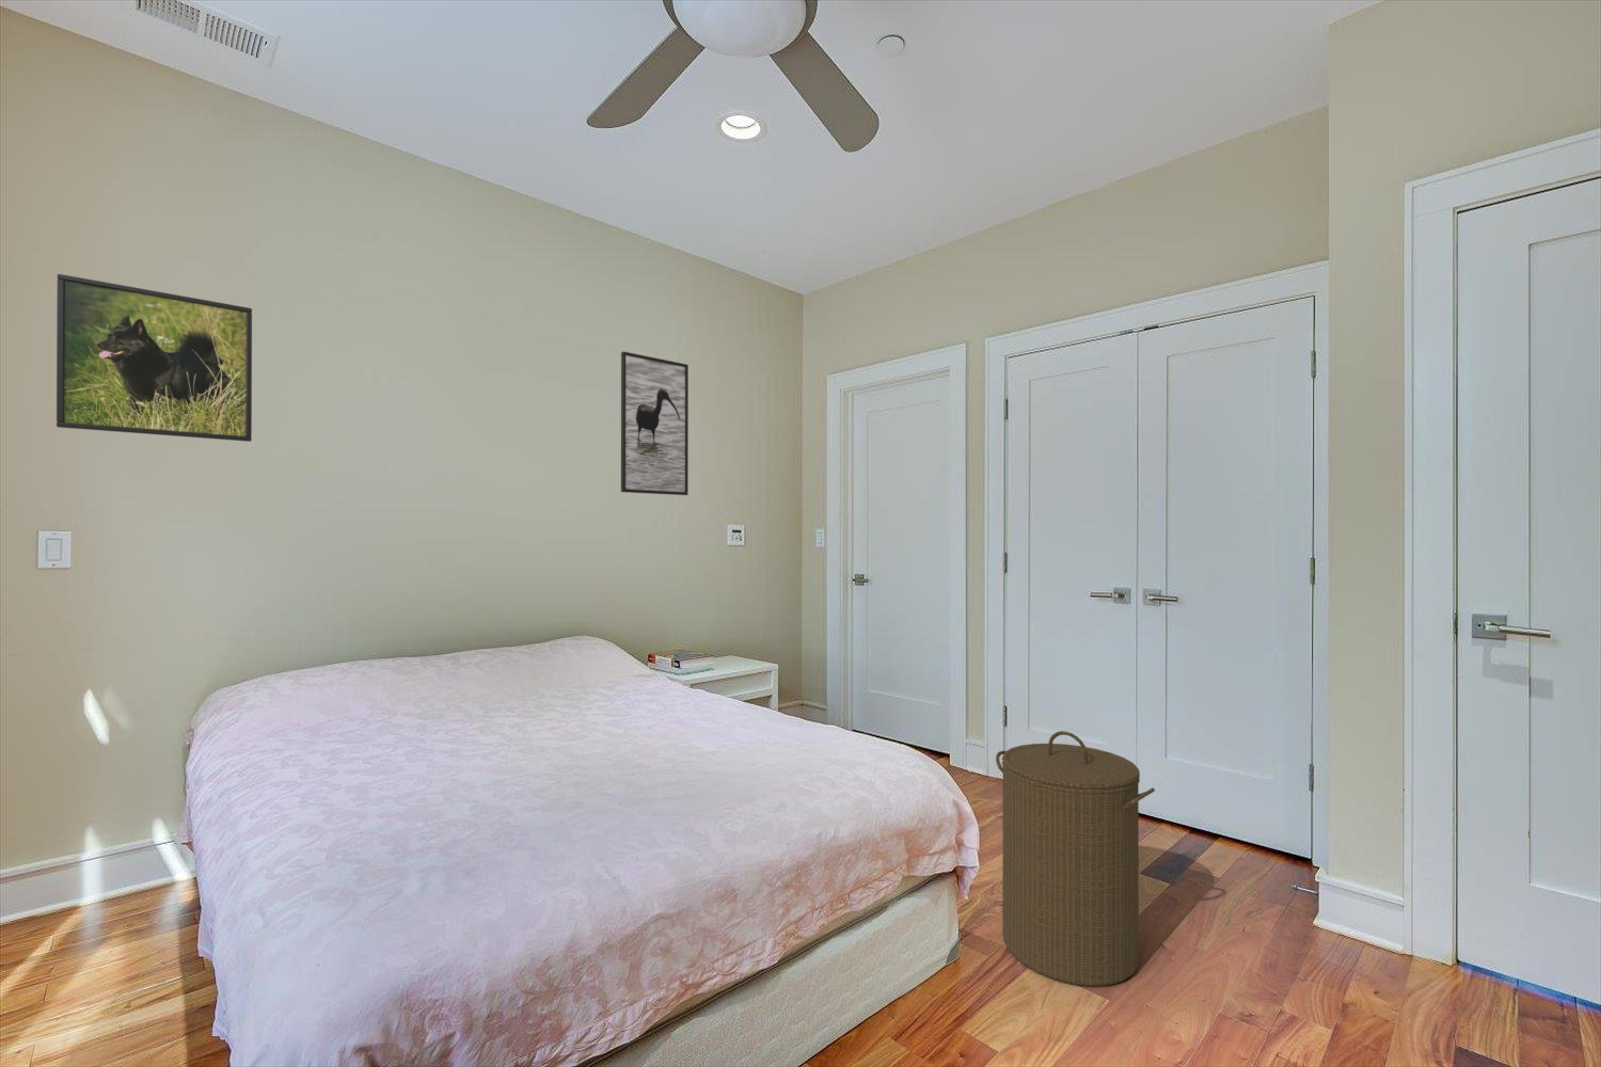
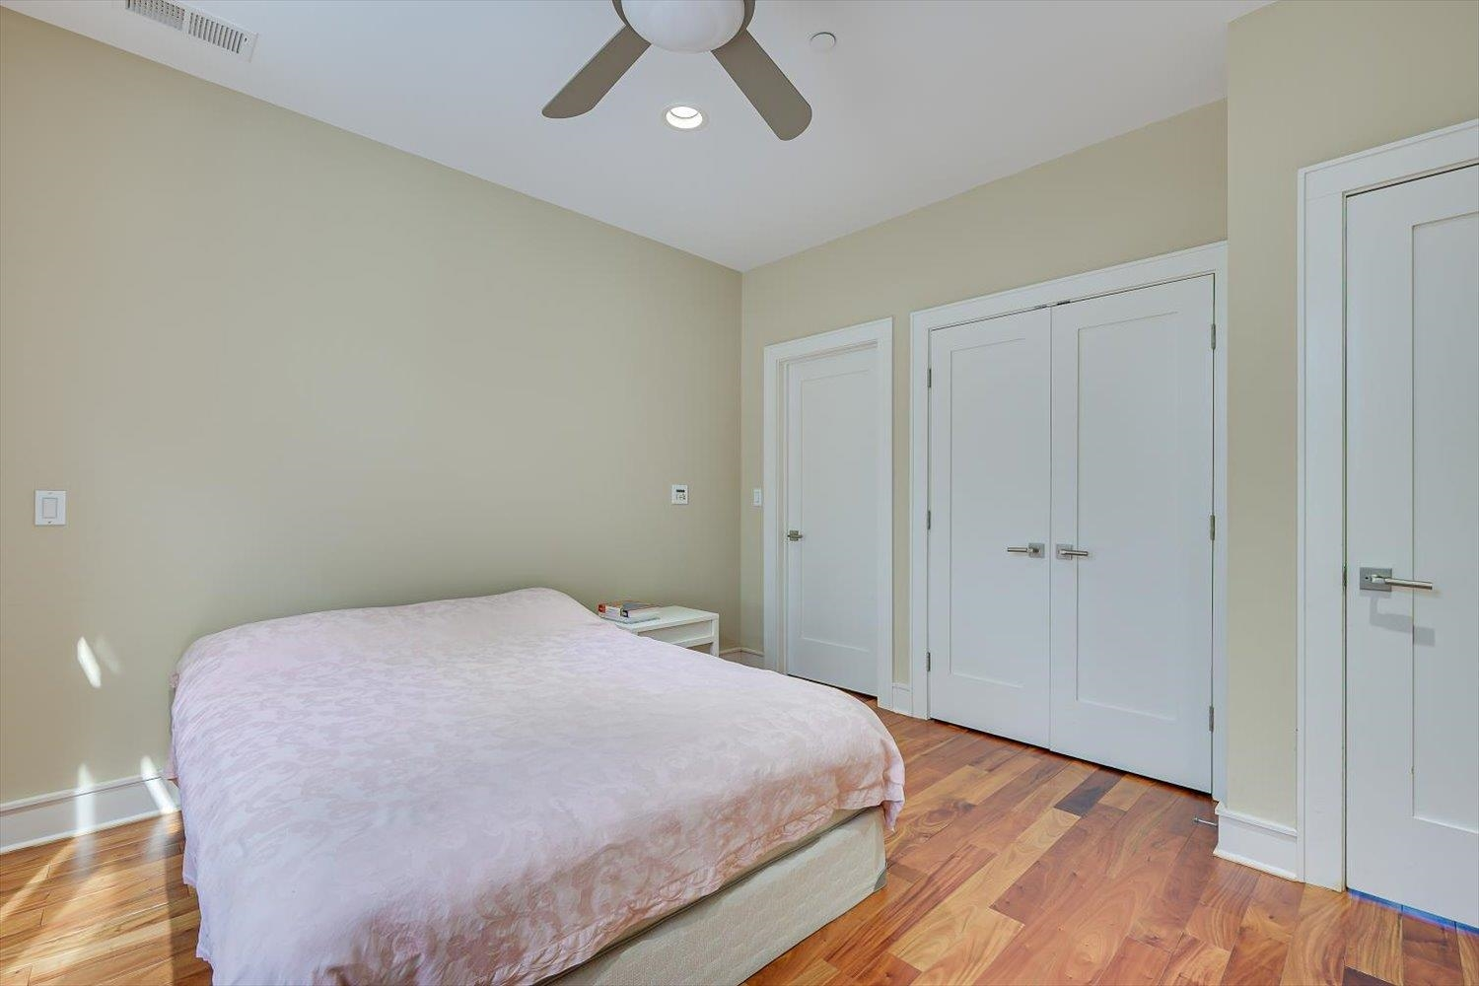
- laundry hamper [995,730,1155,988]
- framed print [56,273,253,443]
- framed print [621,351,690,497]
